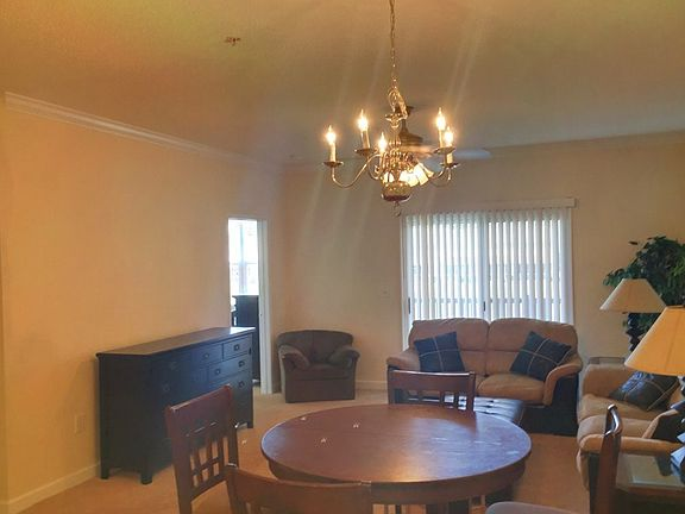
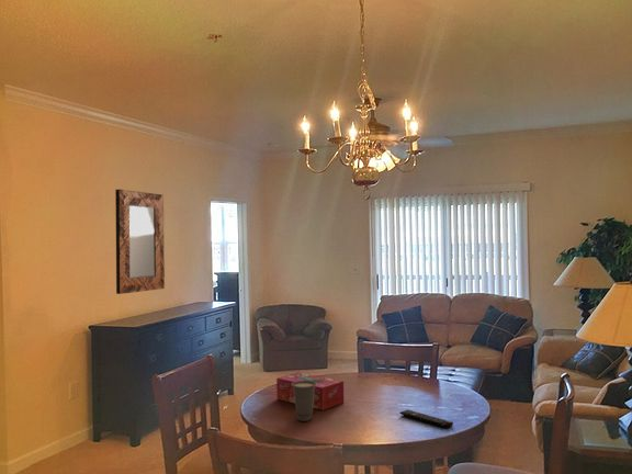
+ cup [292,381,316,422]
+ remote control [399,409,454,429]
+ tissue box [275,372,345,411]
+ home mirror [114,189,166,295]
